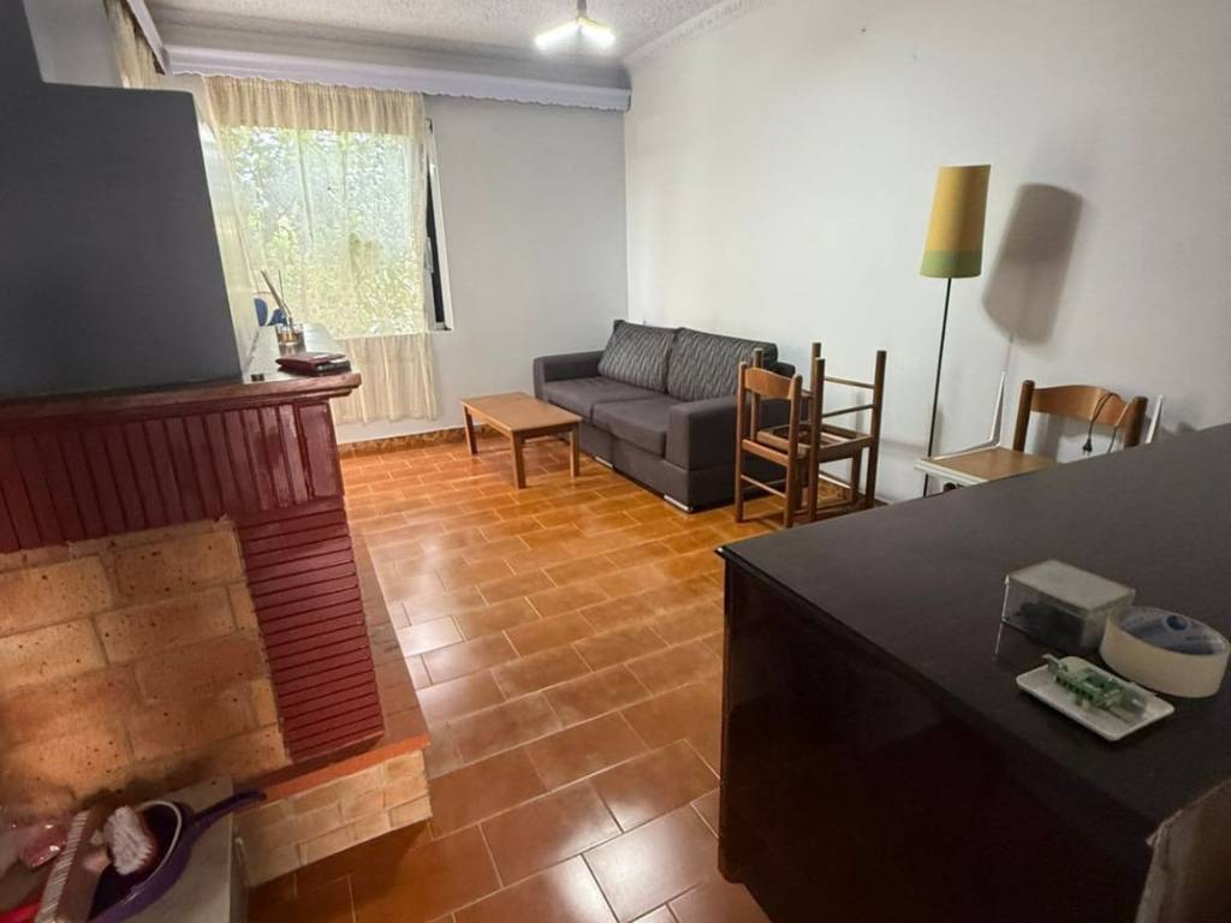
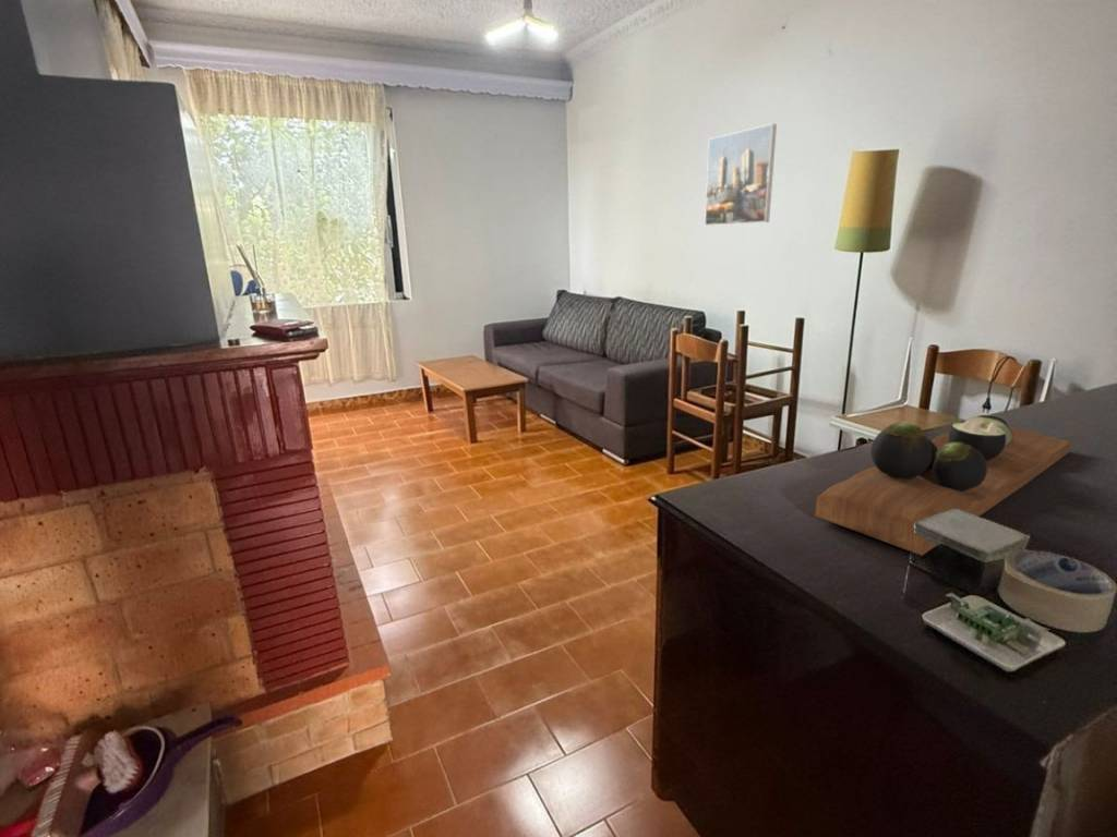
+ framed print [704,123,778,227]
+ decorative tray [814,414,1073,557]
